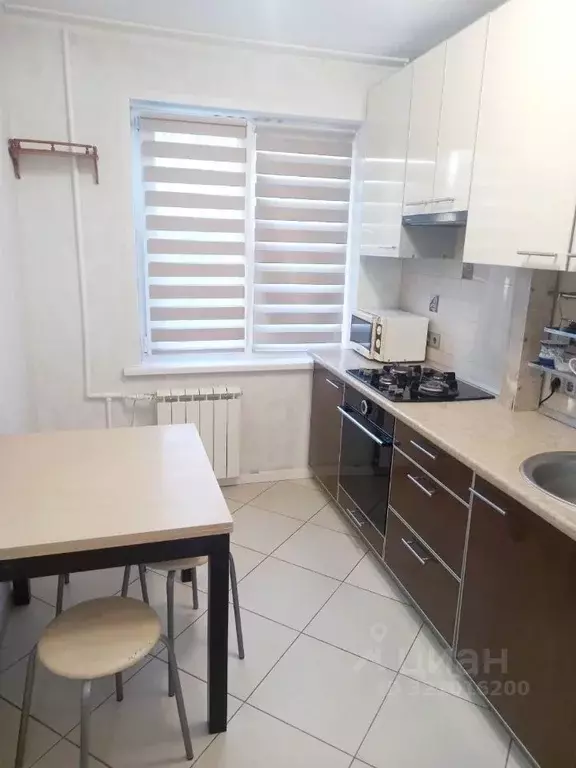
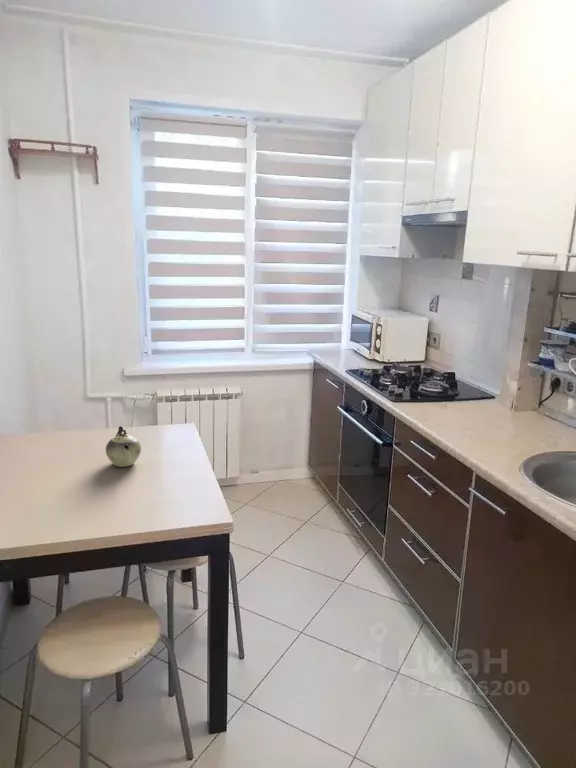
+ teapot [105,425,142,468]
